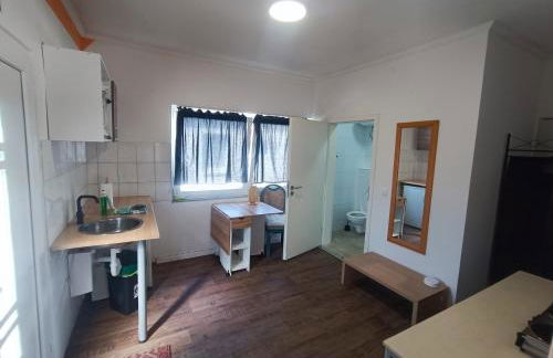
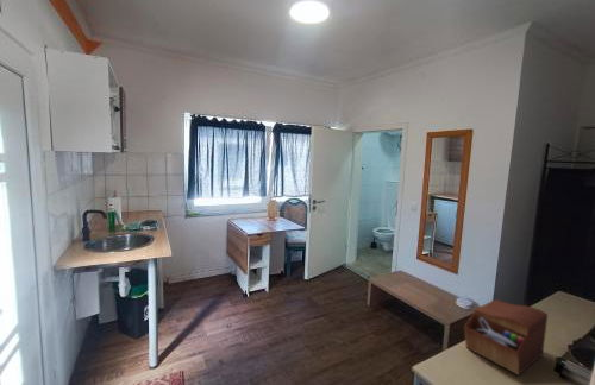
+ sewing box [463,298,549,377]
